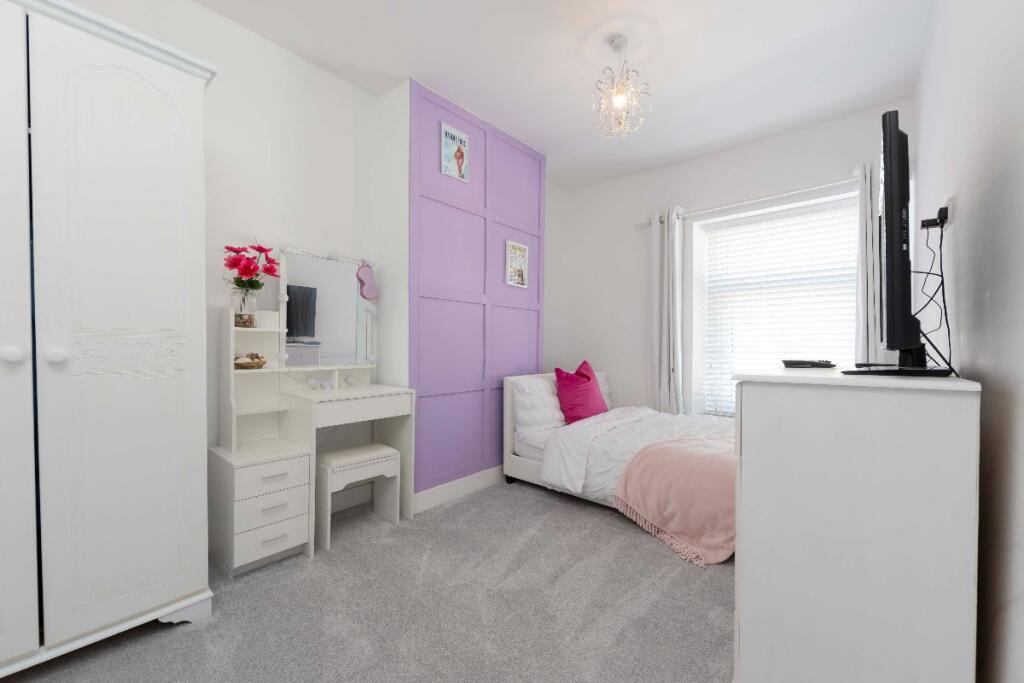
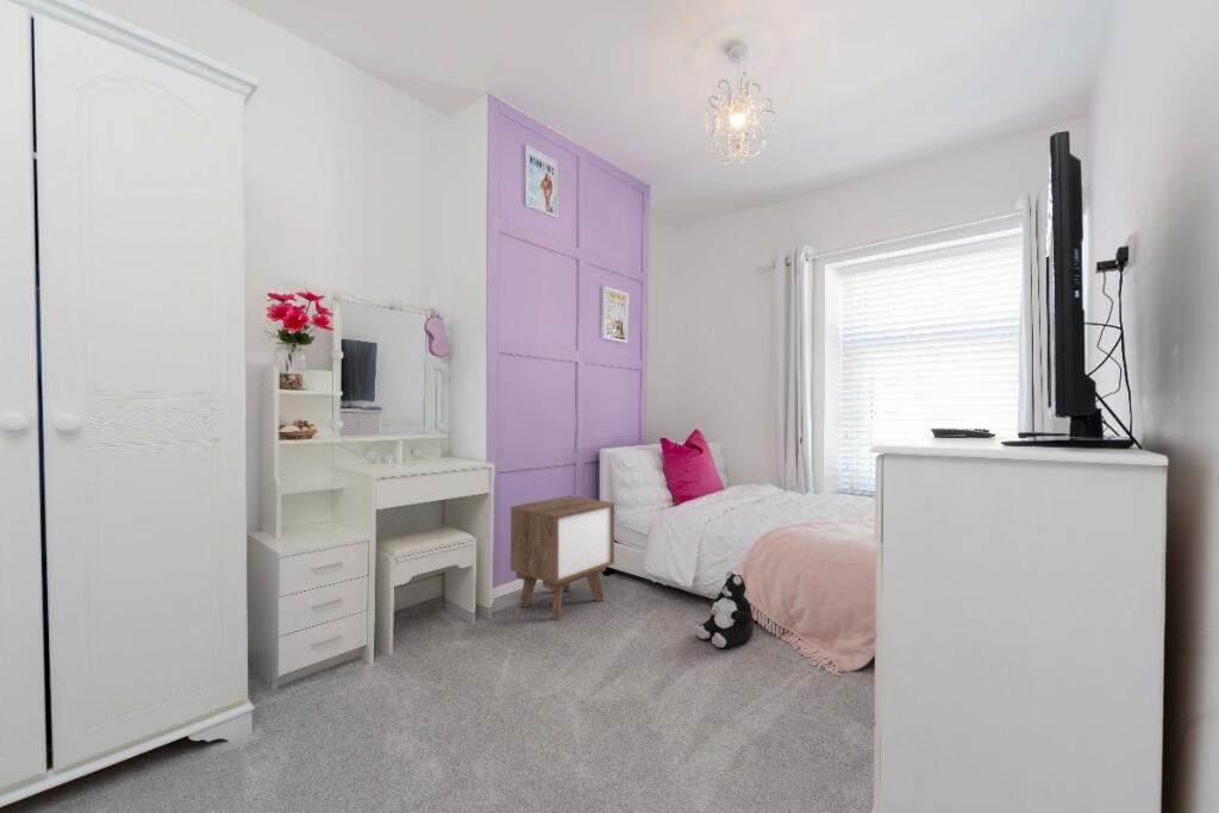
+ plush toy [693,570,755,649]
+ nightstand [510,494,615,621]
